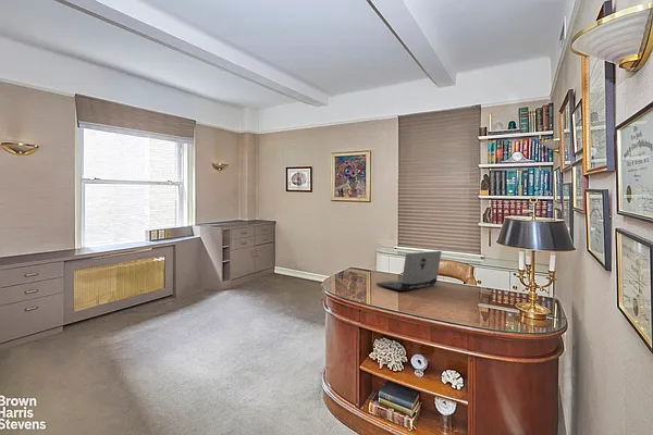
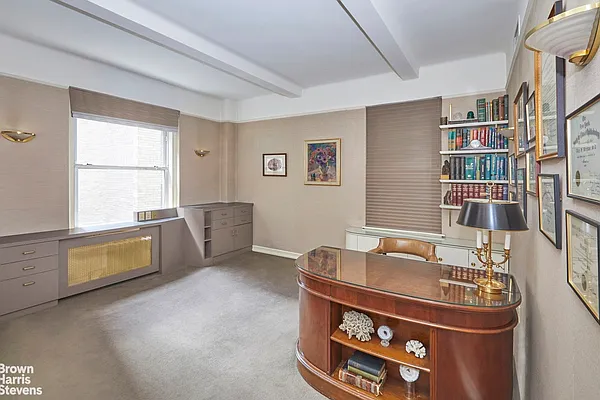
- laptop computer [375,249,443,291]
